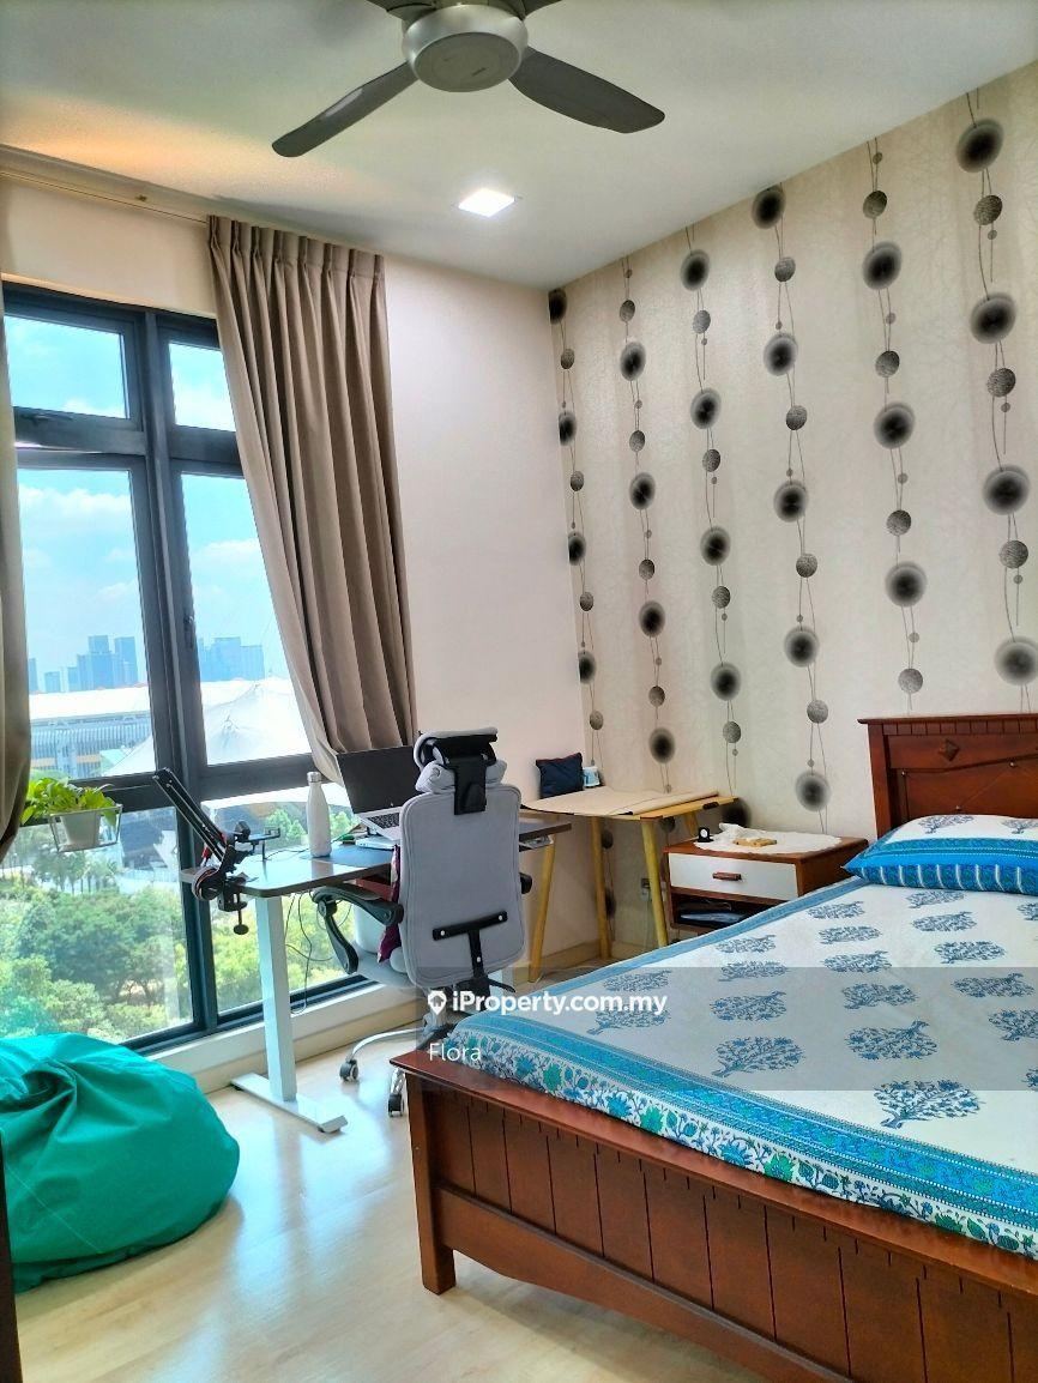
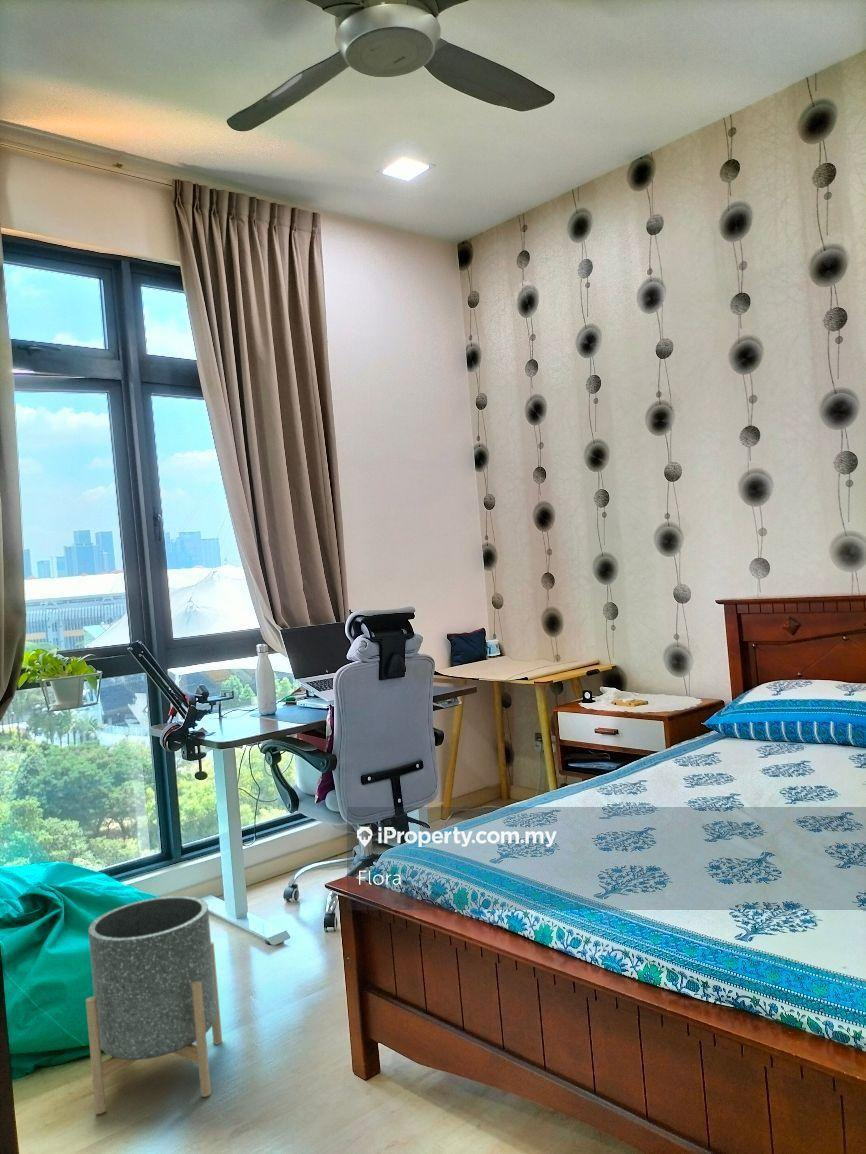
+ planter [85,895,223,1115]
